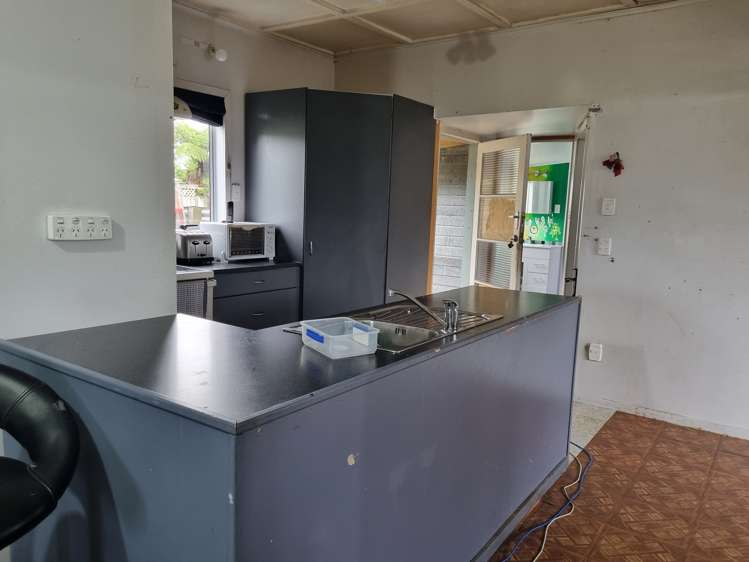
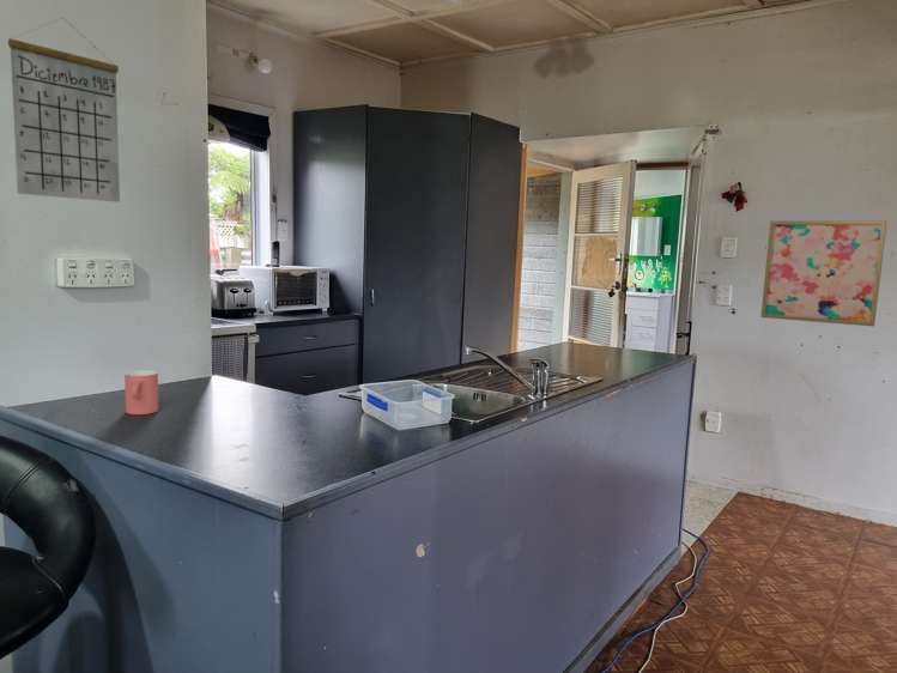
+ wall art [759,220,889,328]
+ cup [123,369,159,416]
+ calendar [7,17,121,204]
